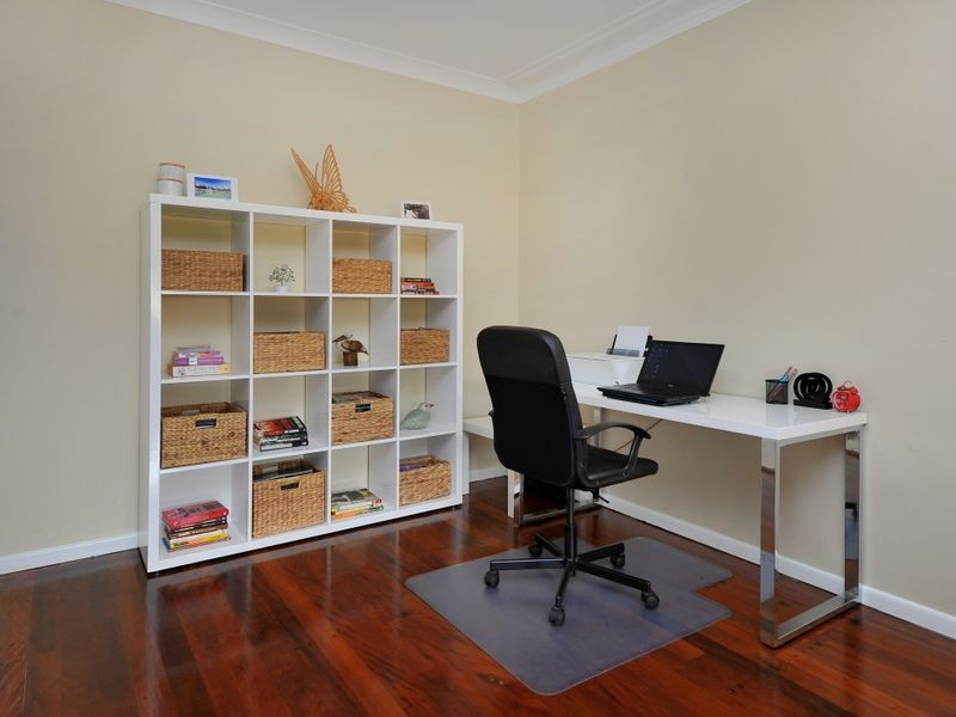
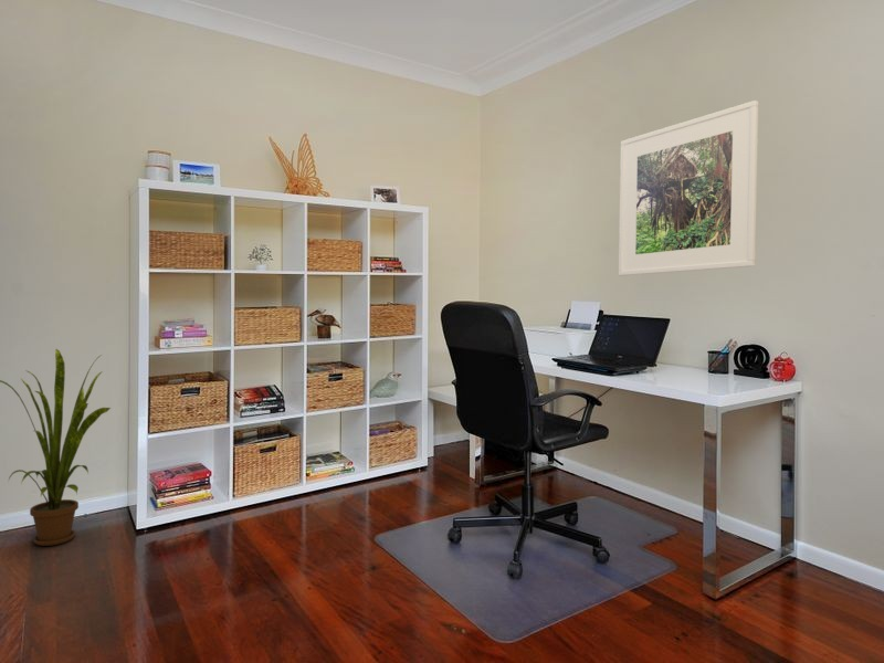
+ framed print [618,99,759,276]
+ house plant [0,348,113,547]
